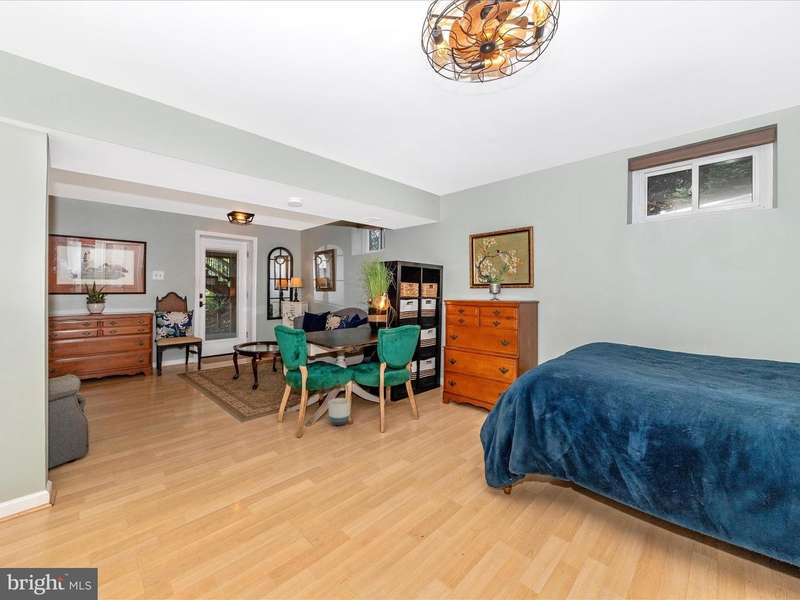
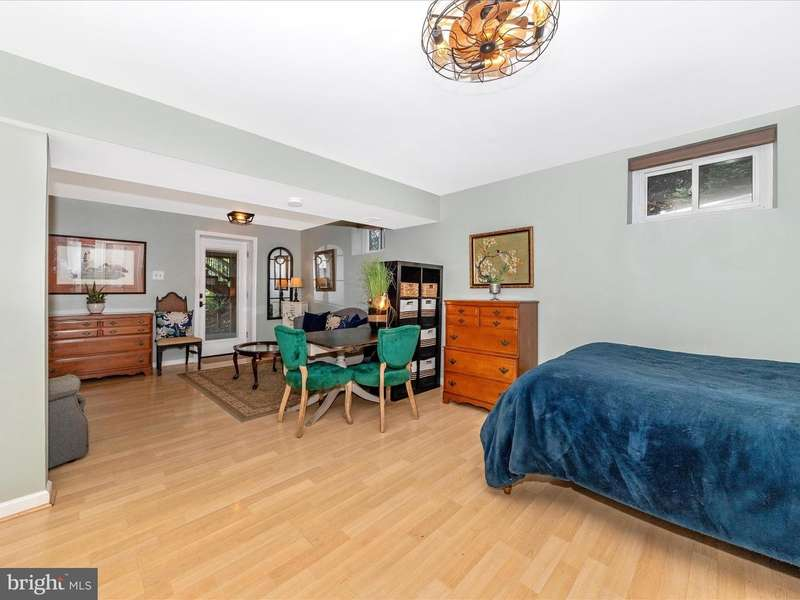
- planter [328,397,352,426]
